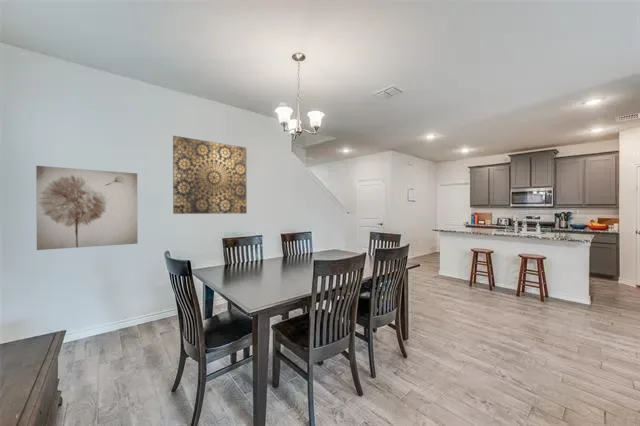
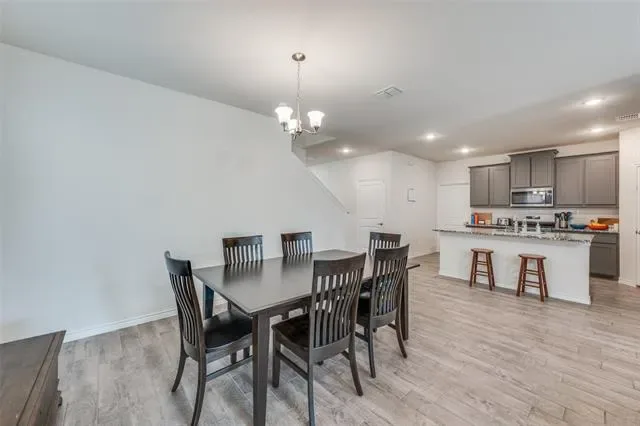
- wall art [172,135,248,215]
- wall art [35,165,139,251]
